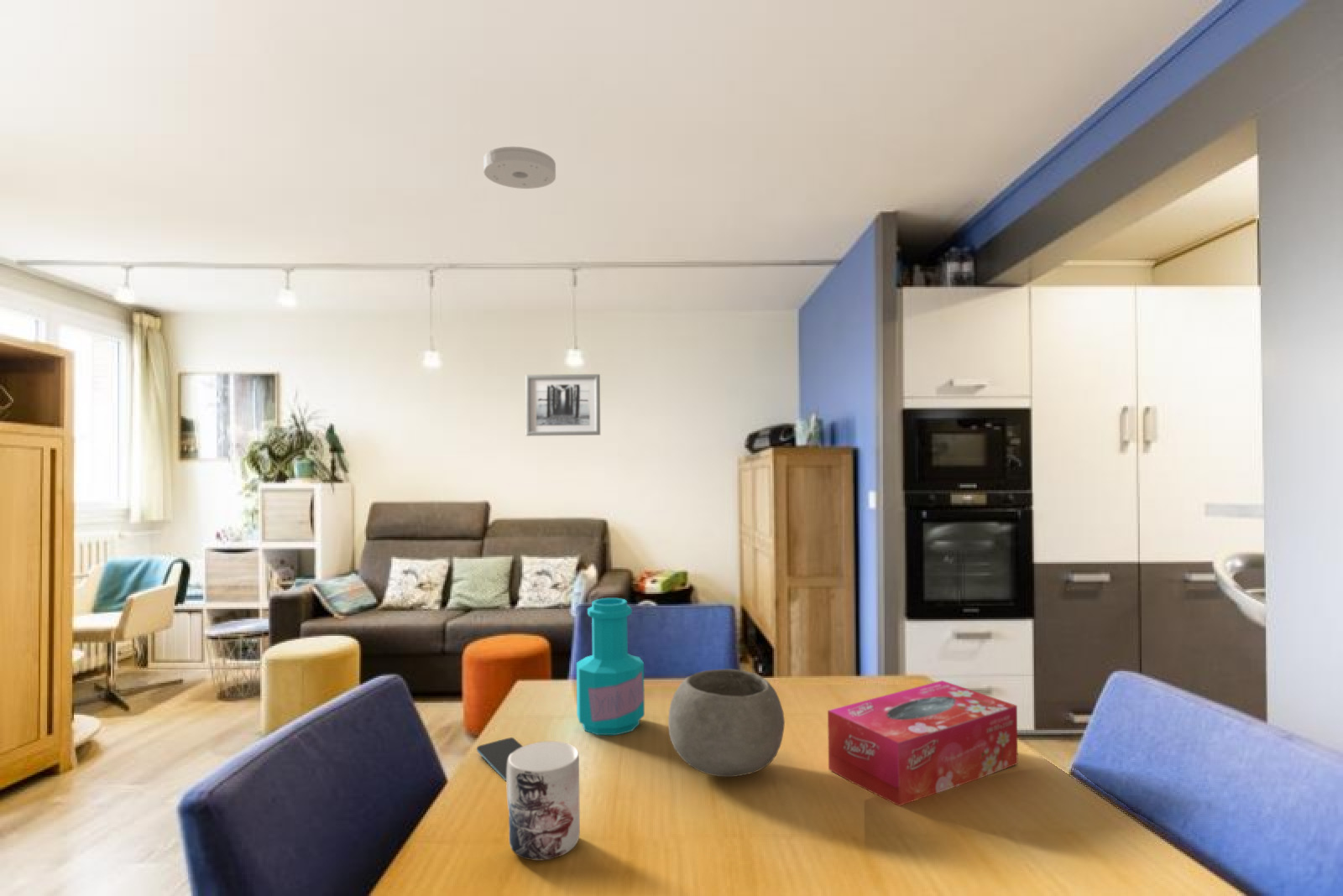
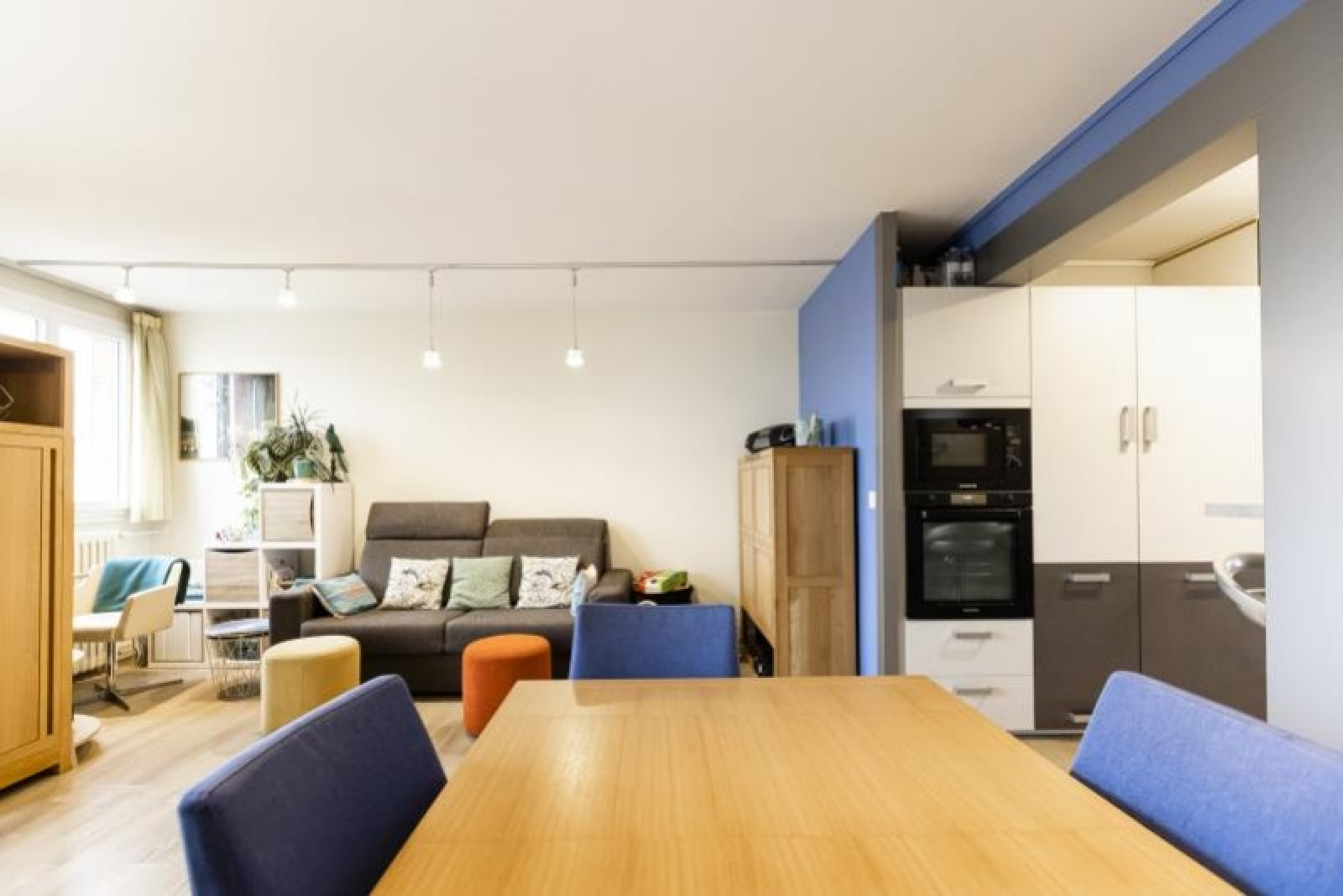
- bottle [576,597,645,736]
- wall art [525,373,601,437]
- smoke detector [483,146,557,190]
- bowl [667,668,786,778]
- tissue box [827,680,1019,807]
- smartphone [476,737,524,782]
- mug [506,741,581,862]
